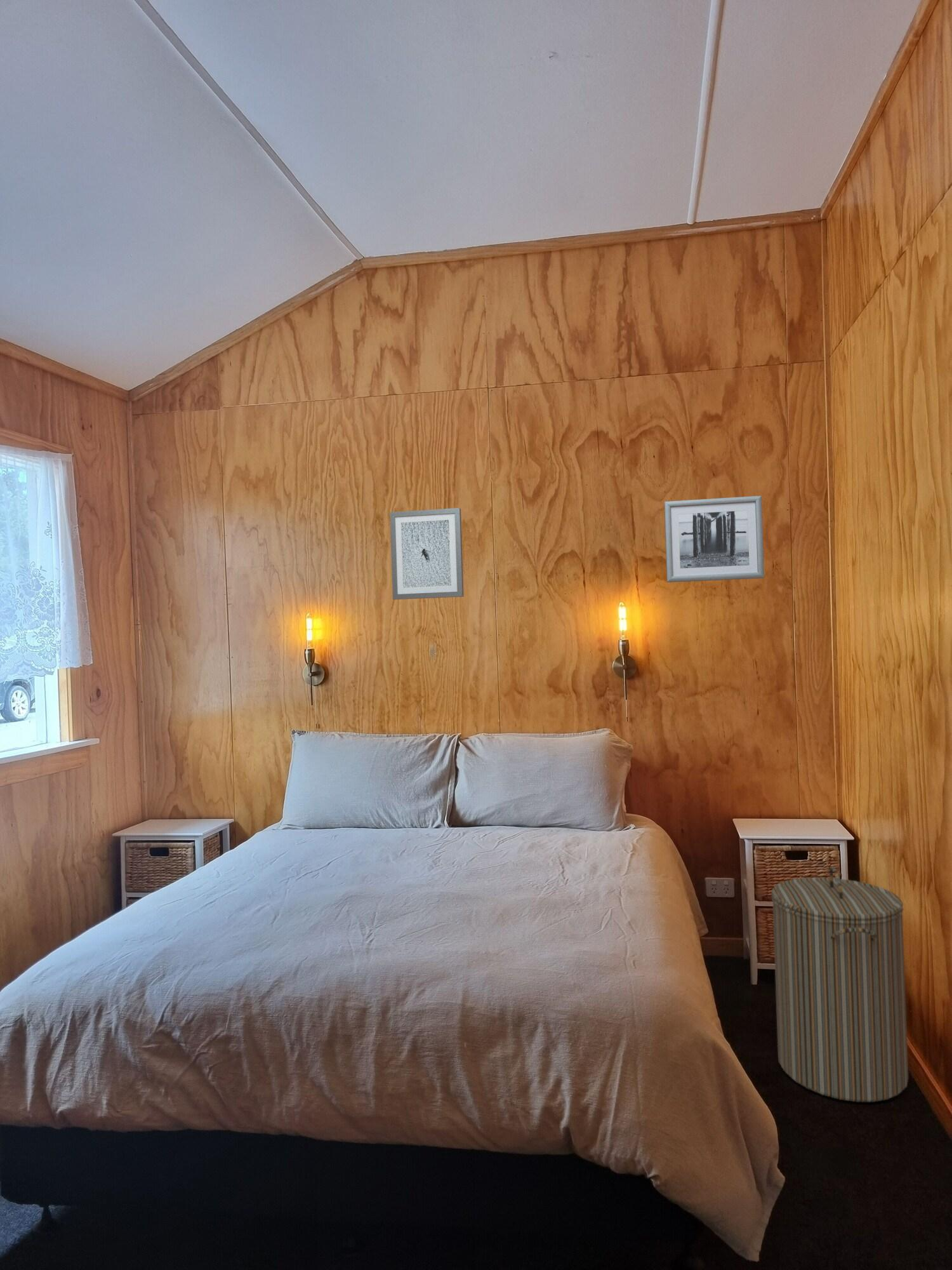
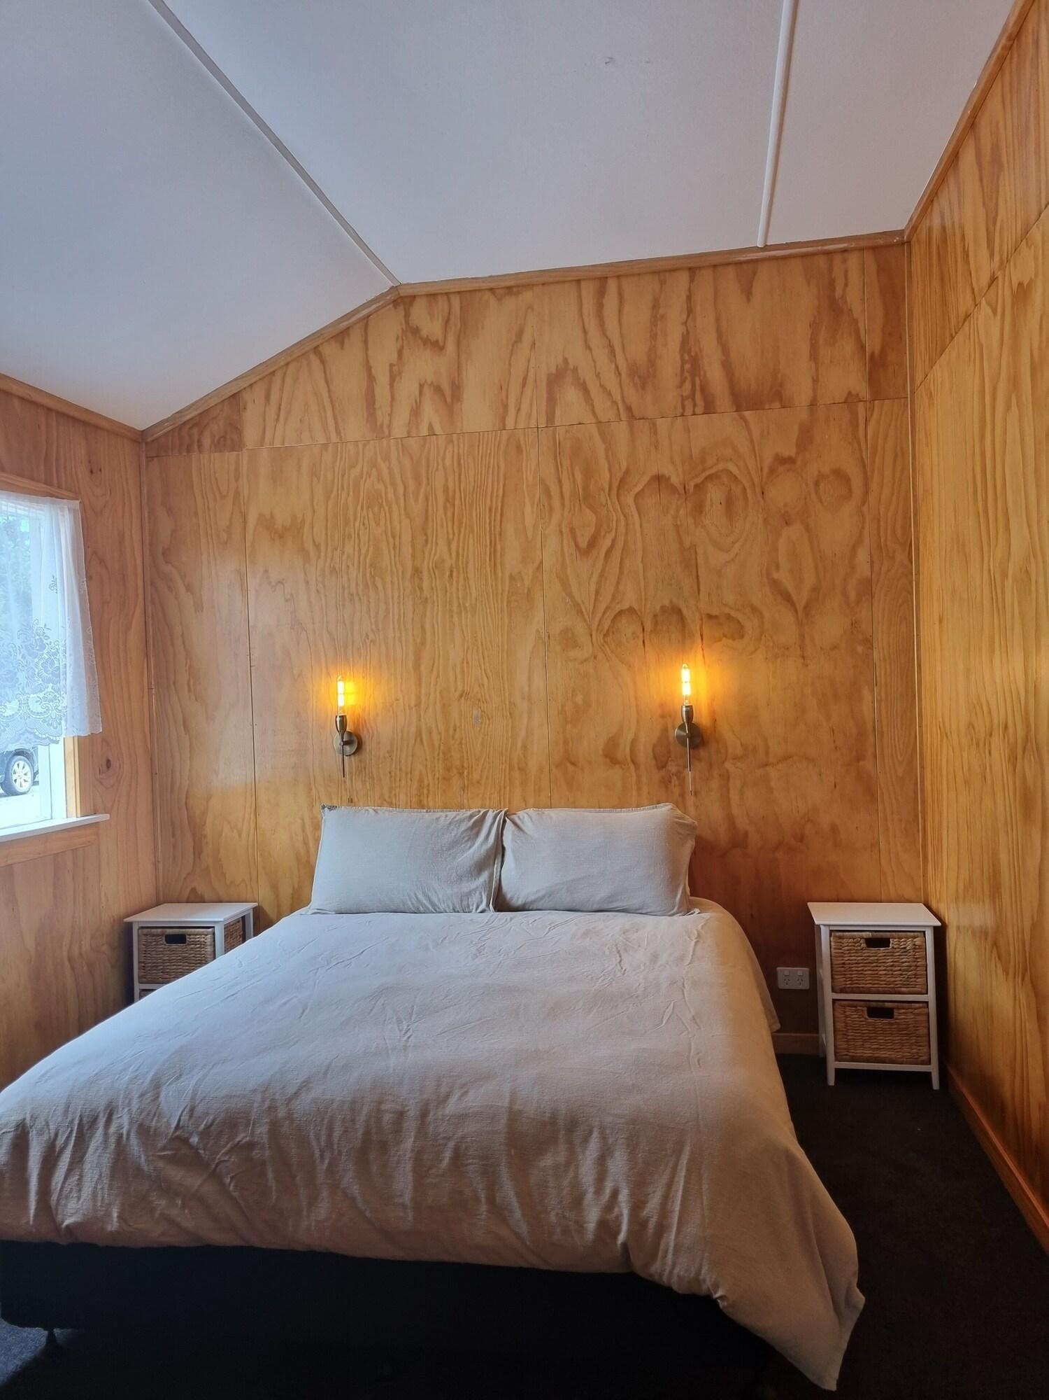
- wall art [664,495,765,583]
- laundry hamper [770,865,909,1102]
- wall art [390,507,465,600]
